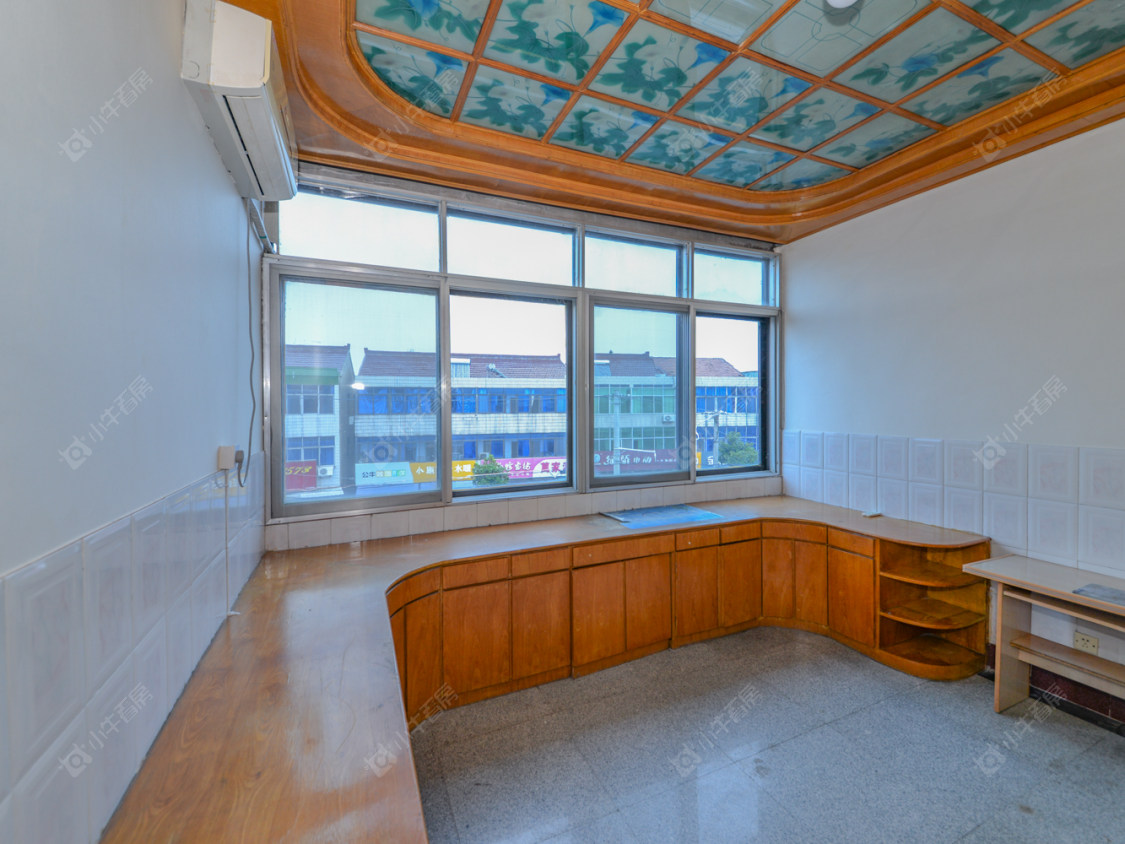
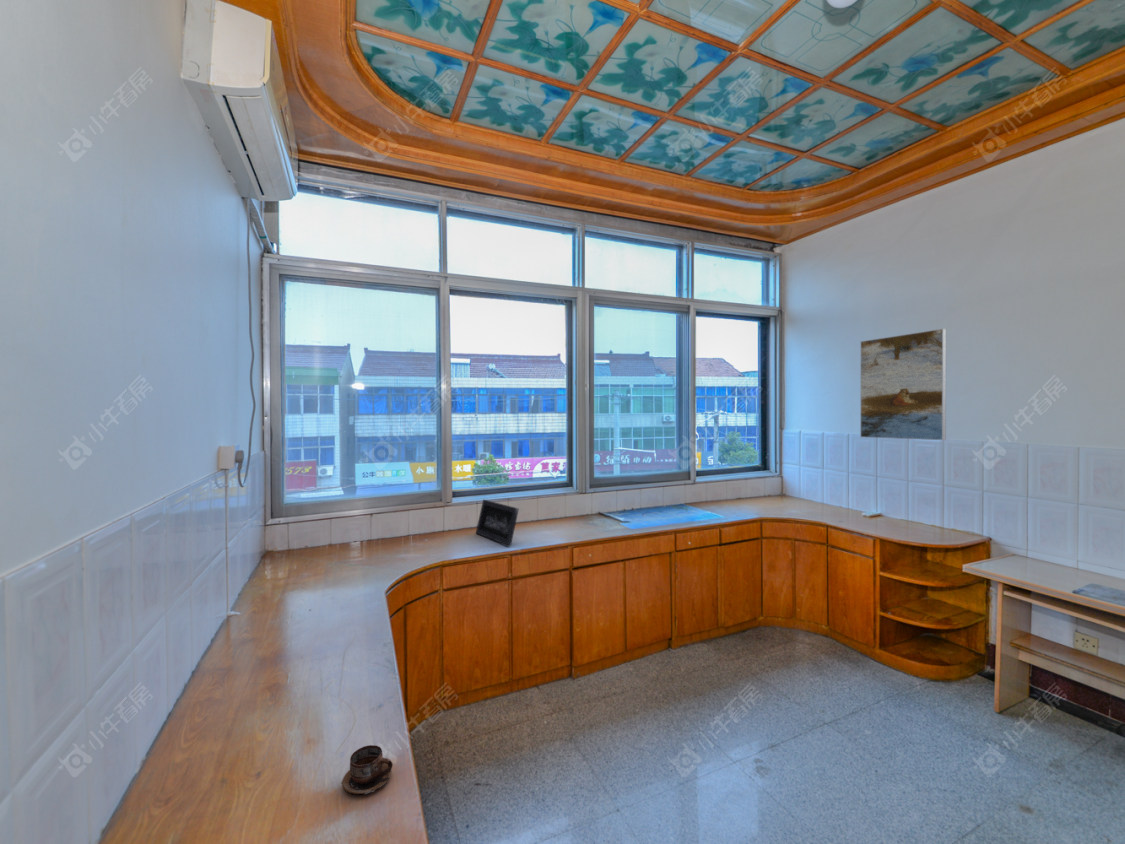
+ cup [341,744,394,796]
+ picture frame [475,499,520,547]
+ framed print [859,328,947,441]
